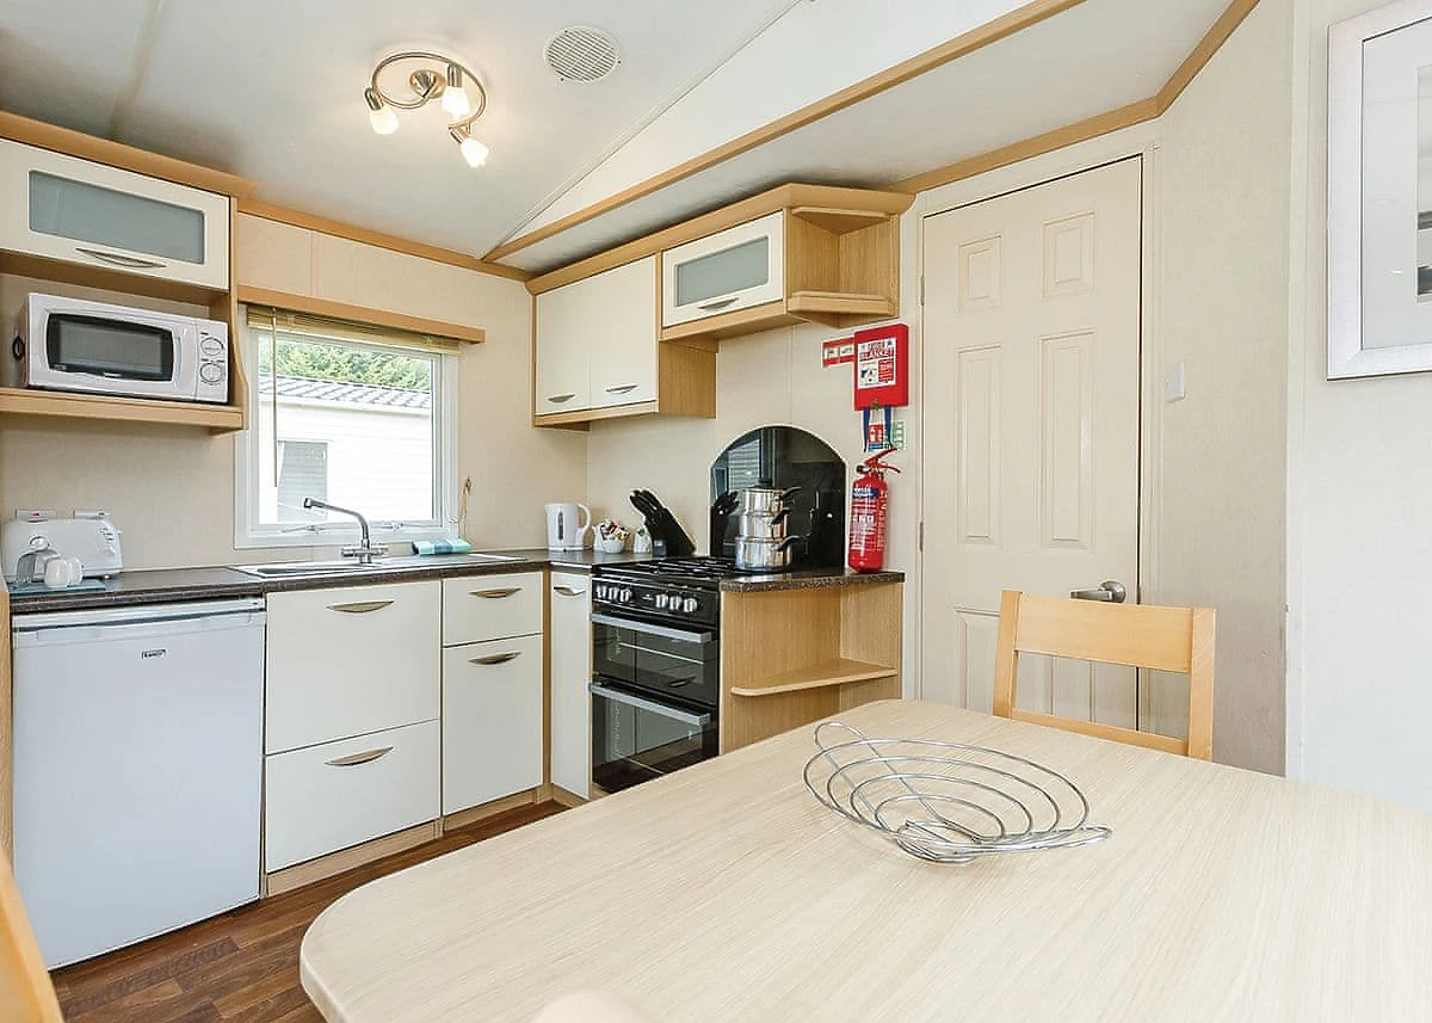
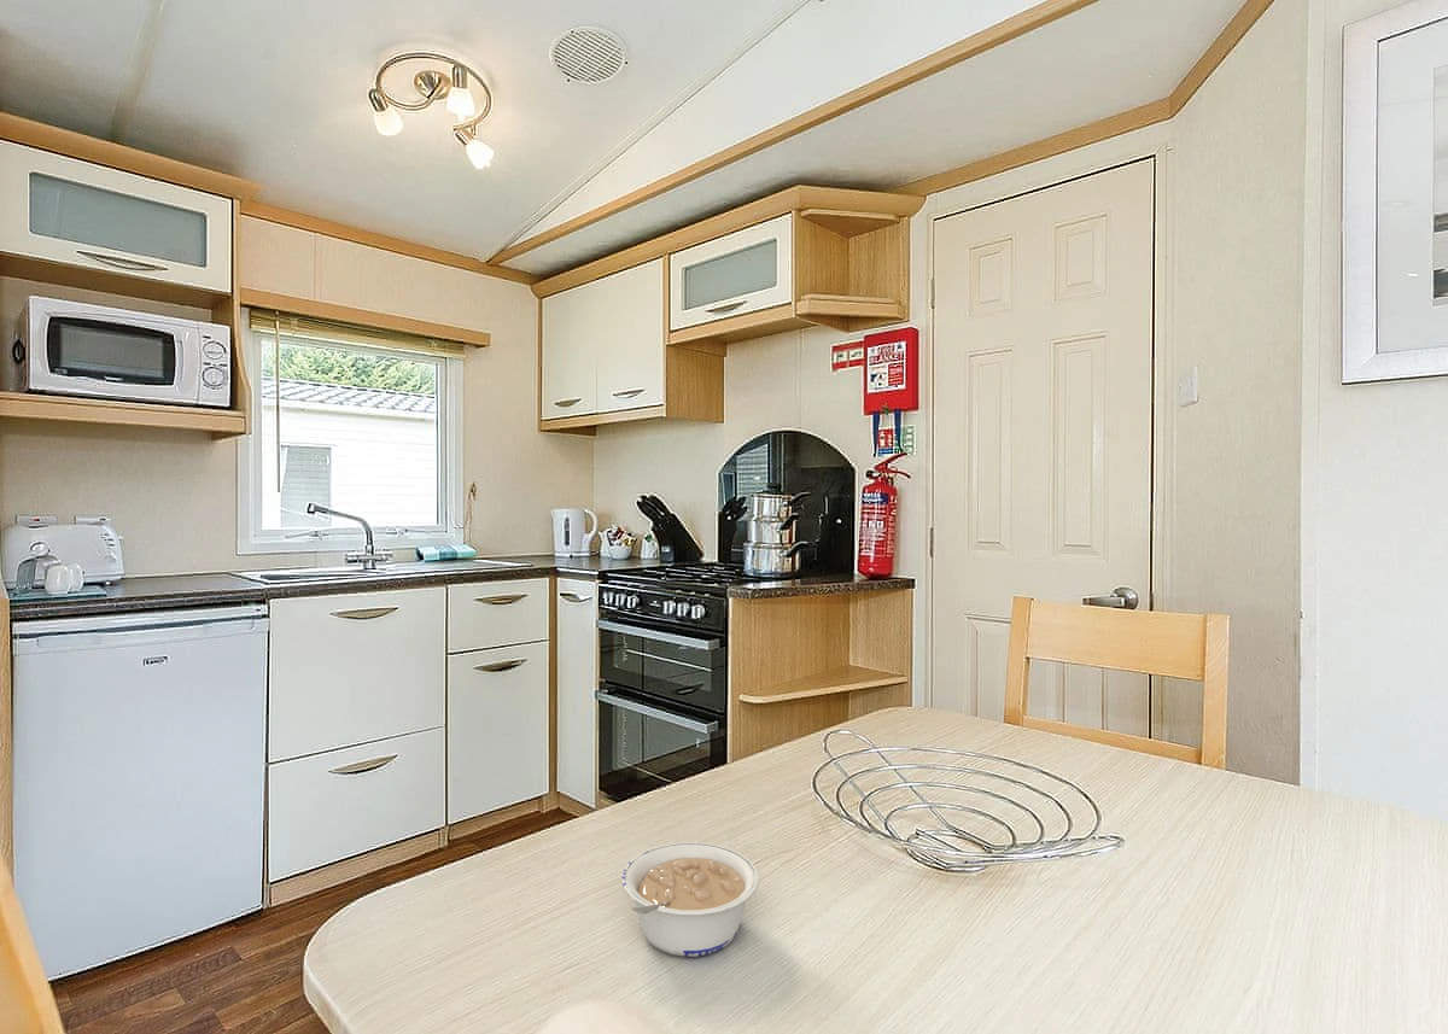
+ legume [620,841,760,958]
